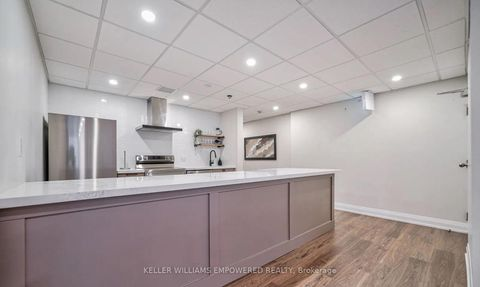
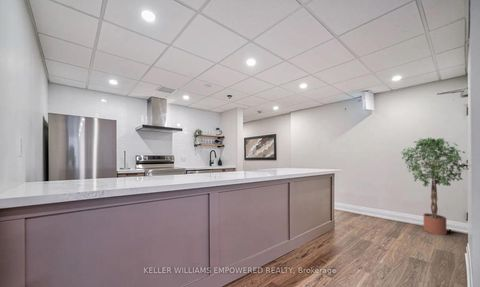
+ potted tree [400,136,469,236]
